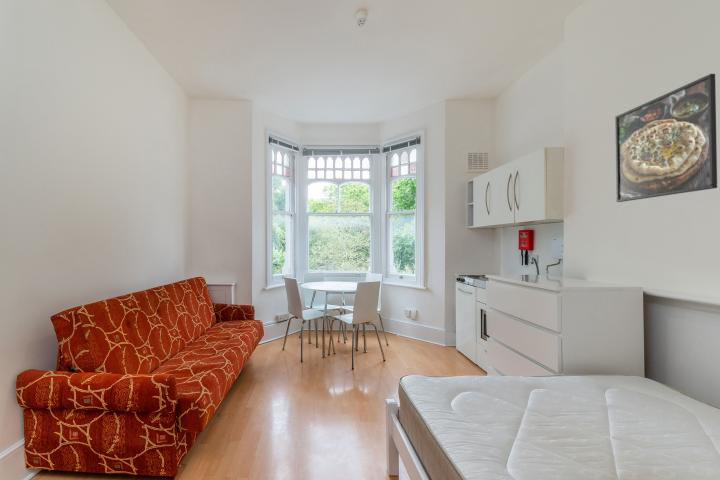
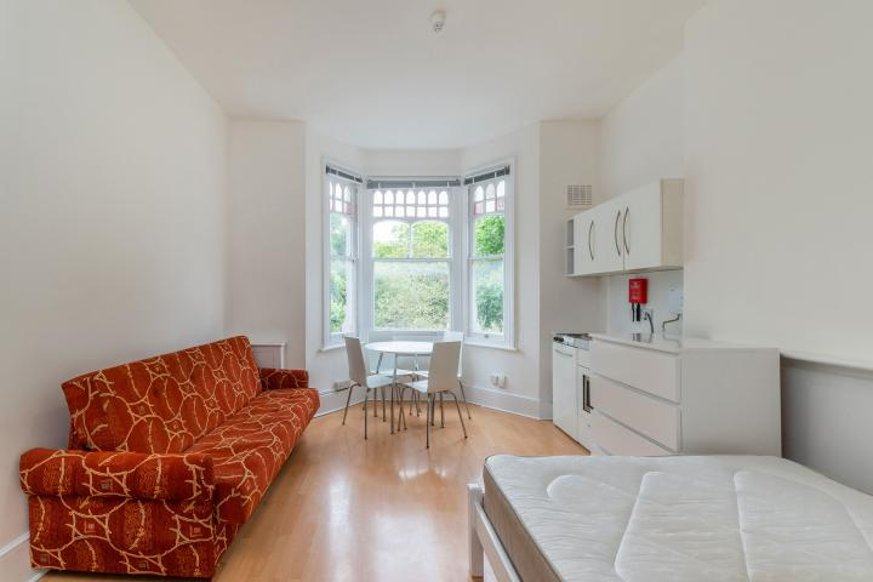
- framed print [614,73,718,203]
